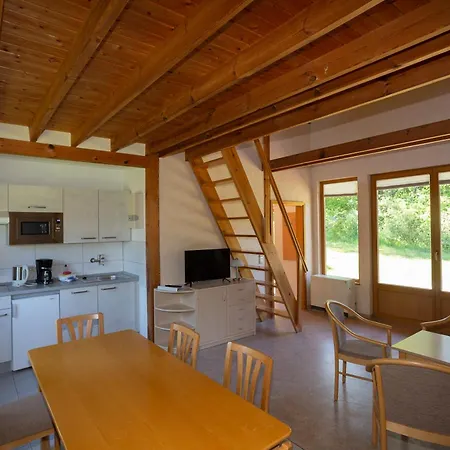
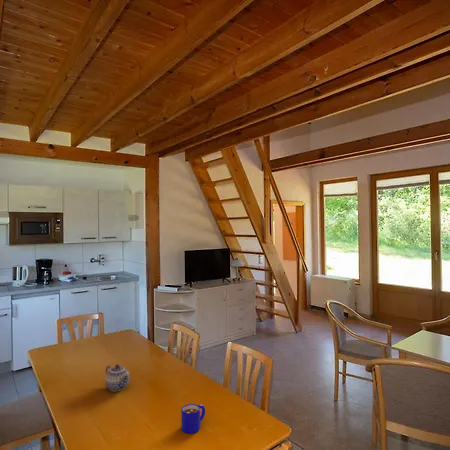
+ teapot [104,364,131,392]
+ mug [180,403,206,434]
